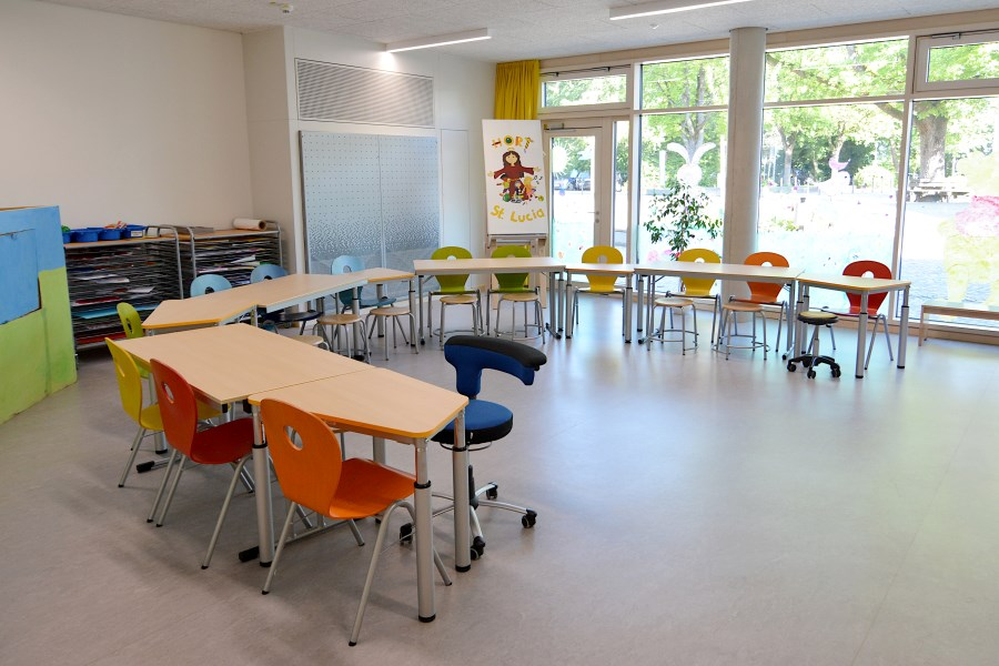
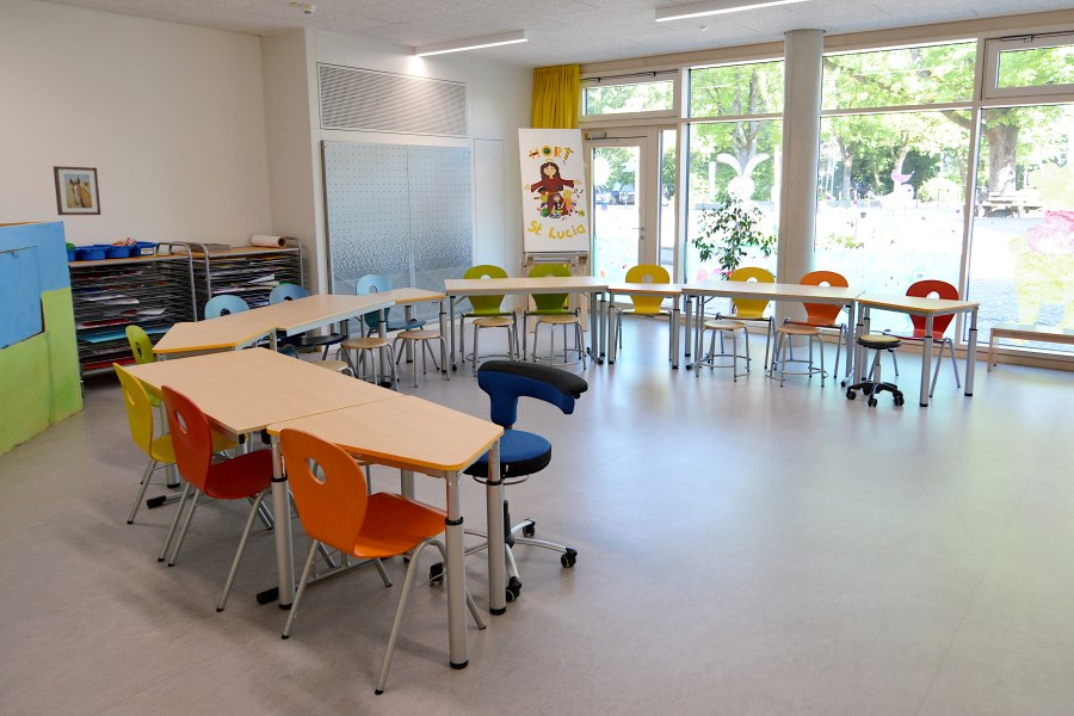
+ wall art [53,165,101,216]
